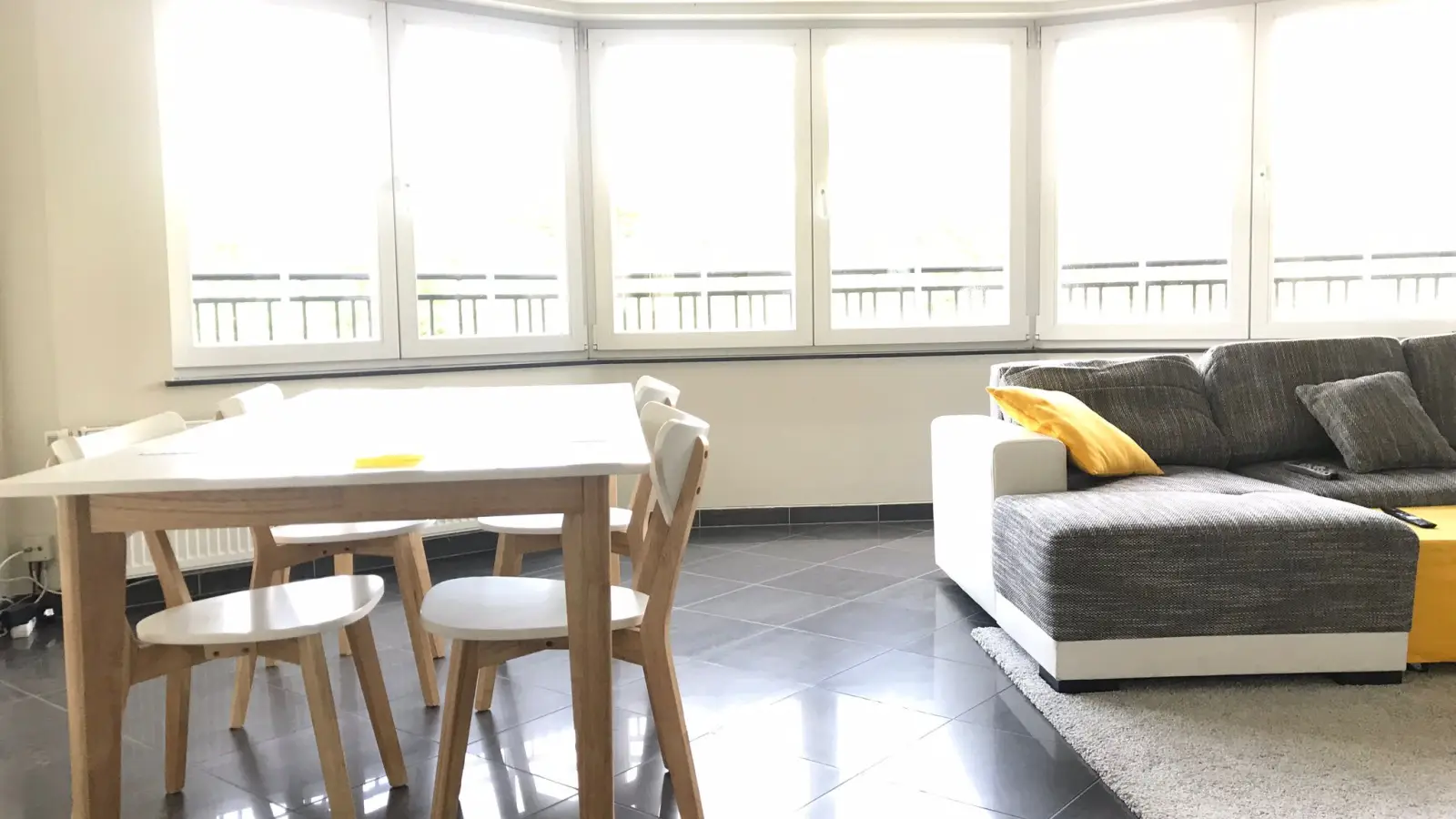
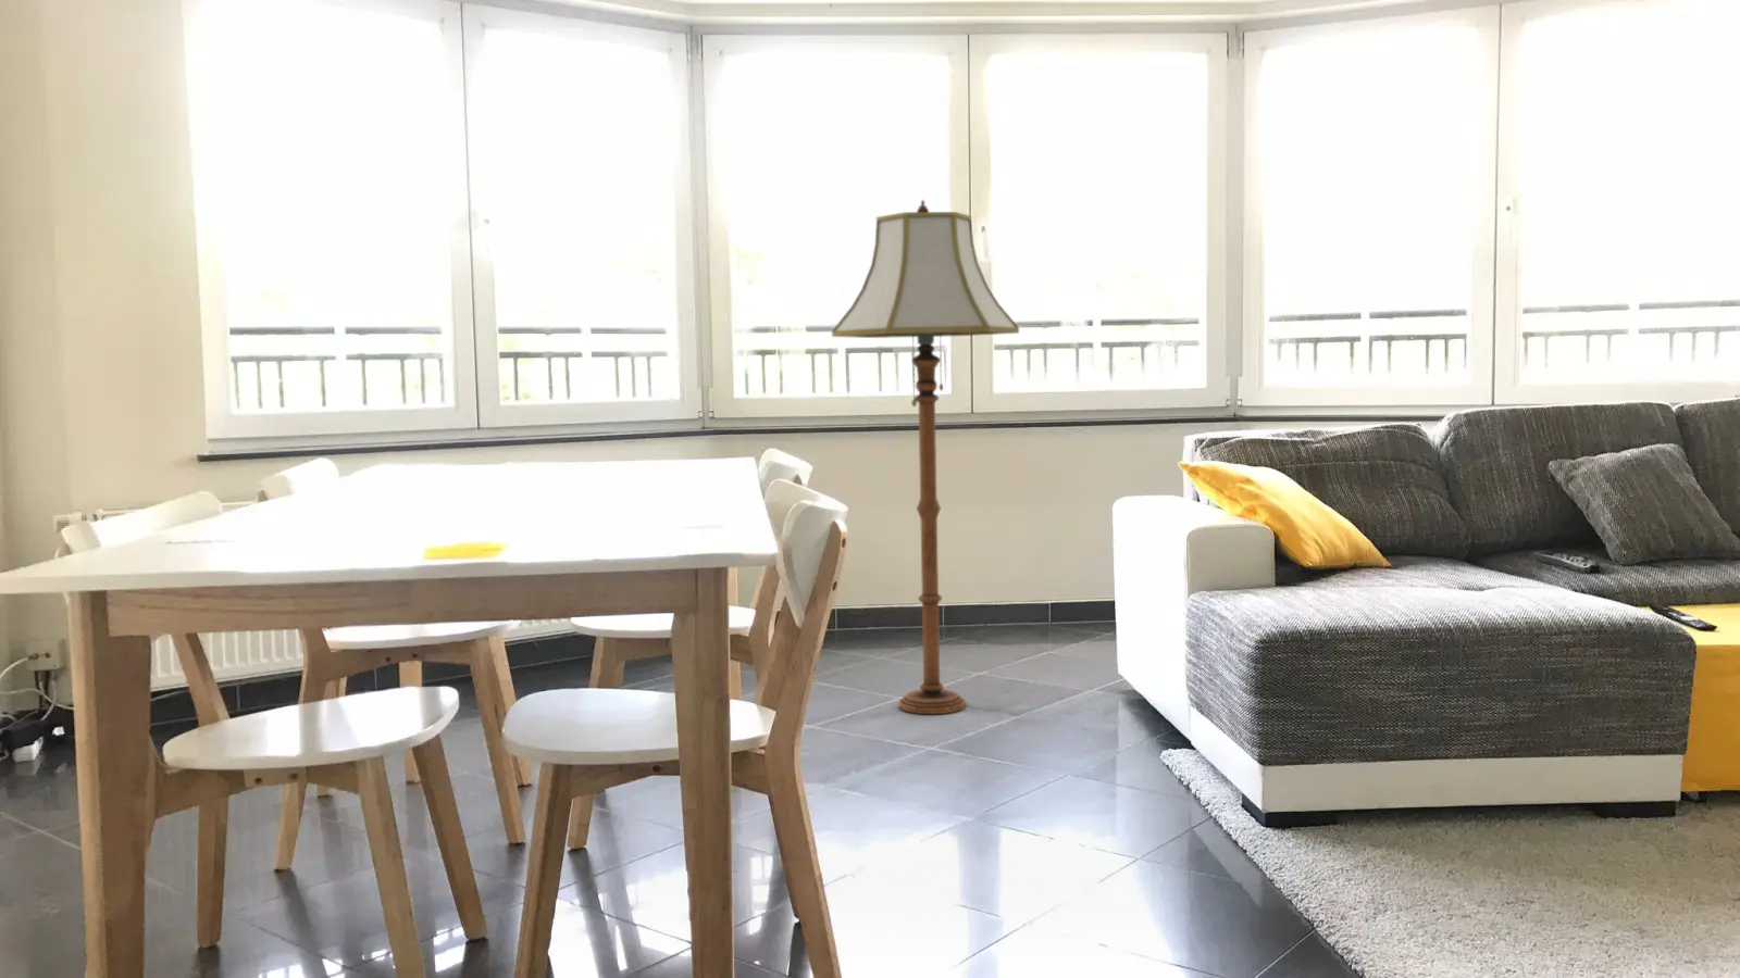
+ floor lamp [831,199,1021,715]
